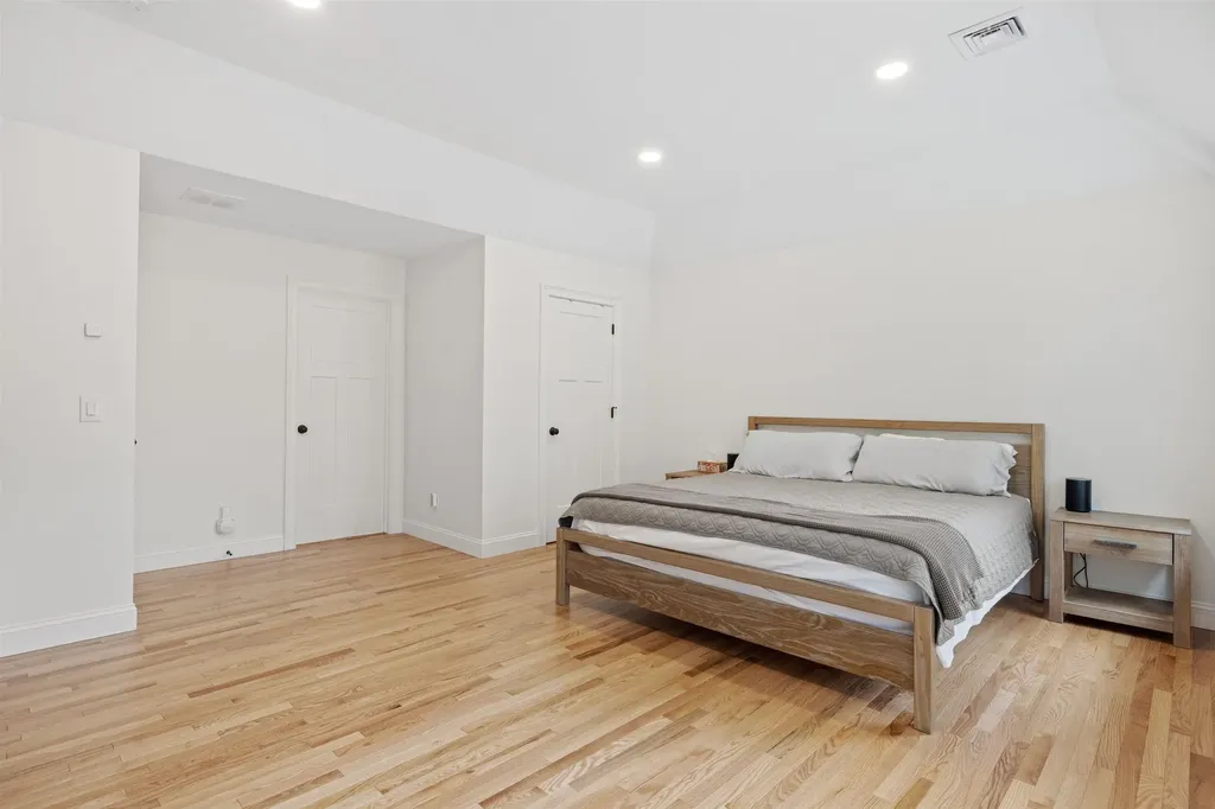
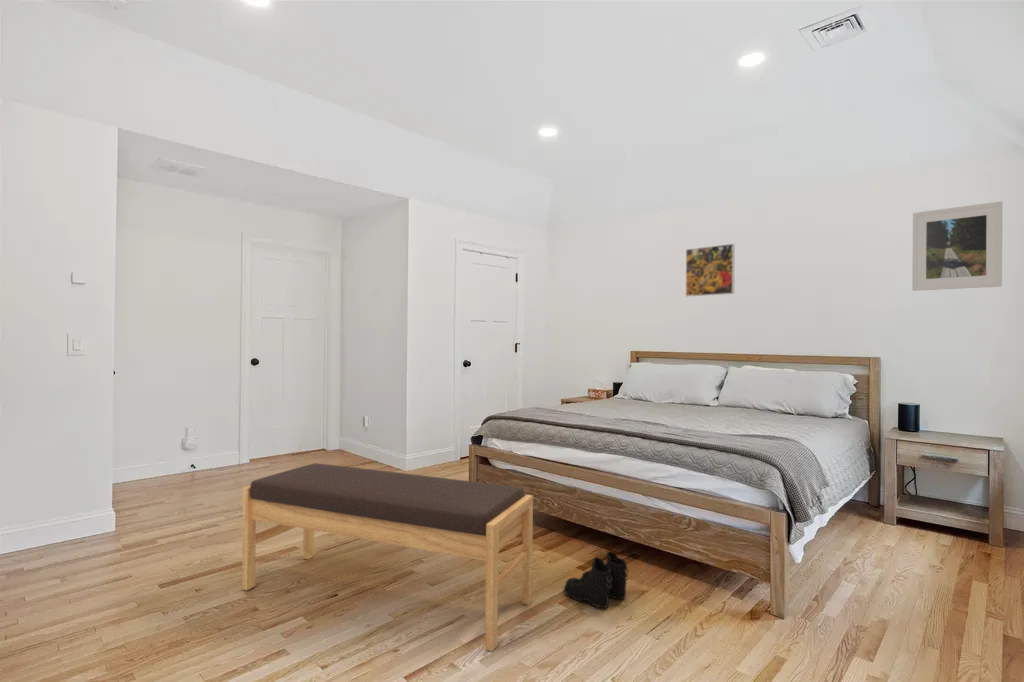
+ boots [563,551,630,609]
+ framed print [685,243,736,298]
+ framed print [911,200,1004,292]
+ bench [241,462,534,652]
